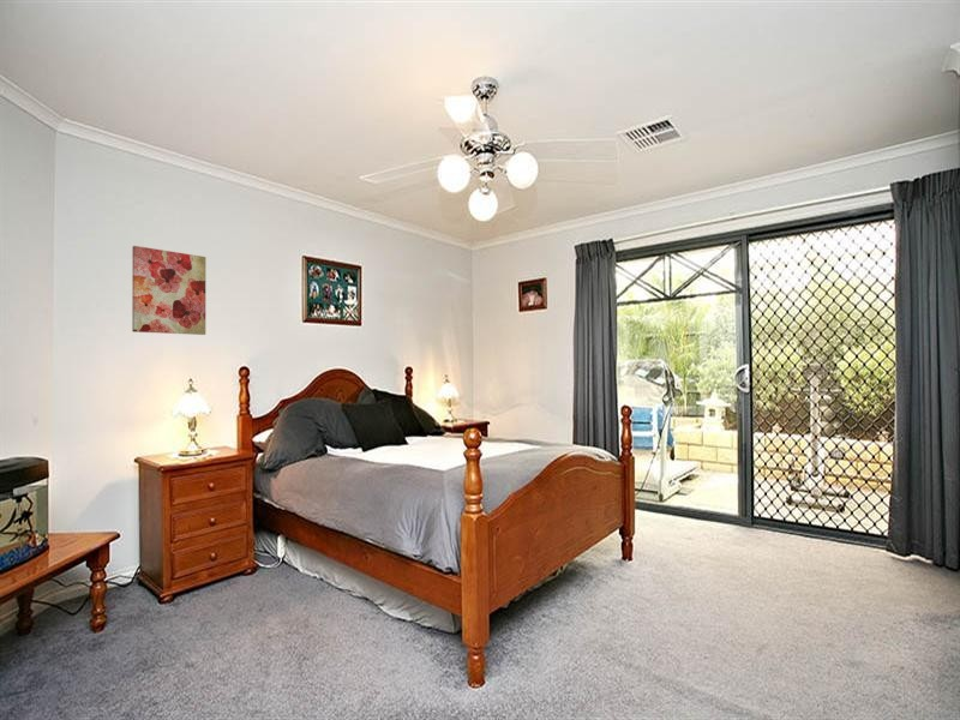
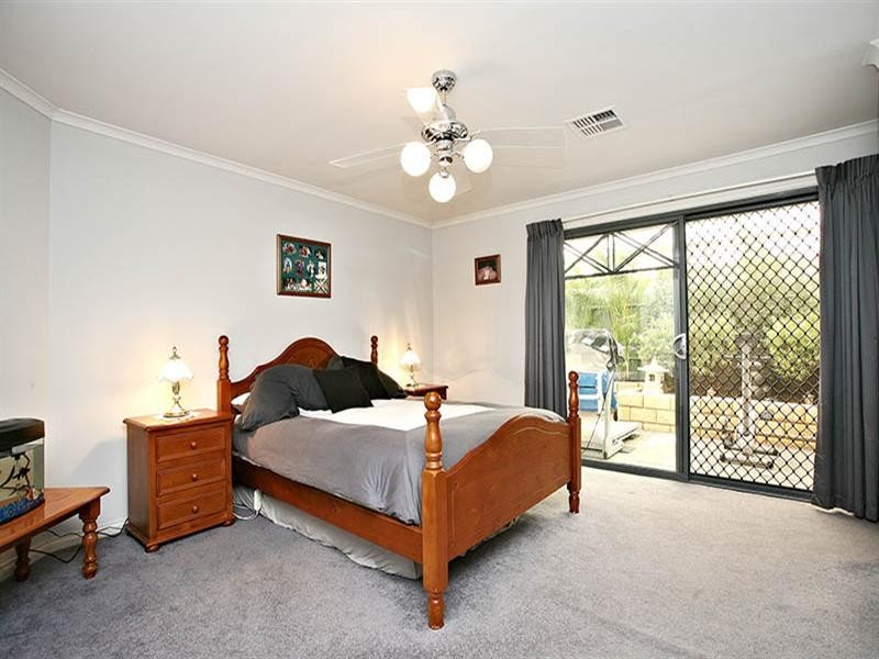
- wall art [131,245,206,336]
